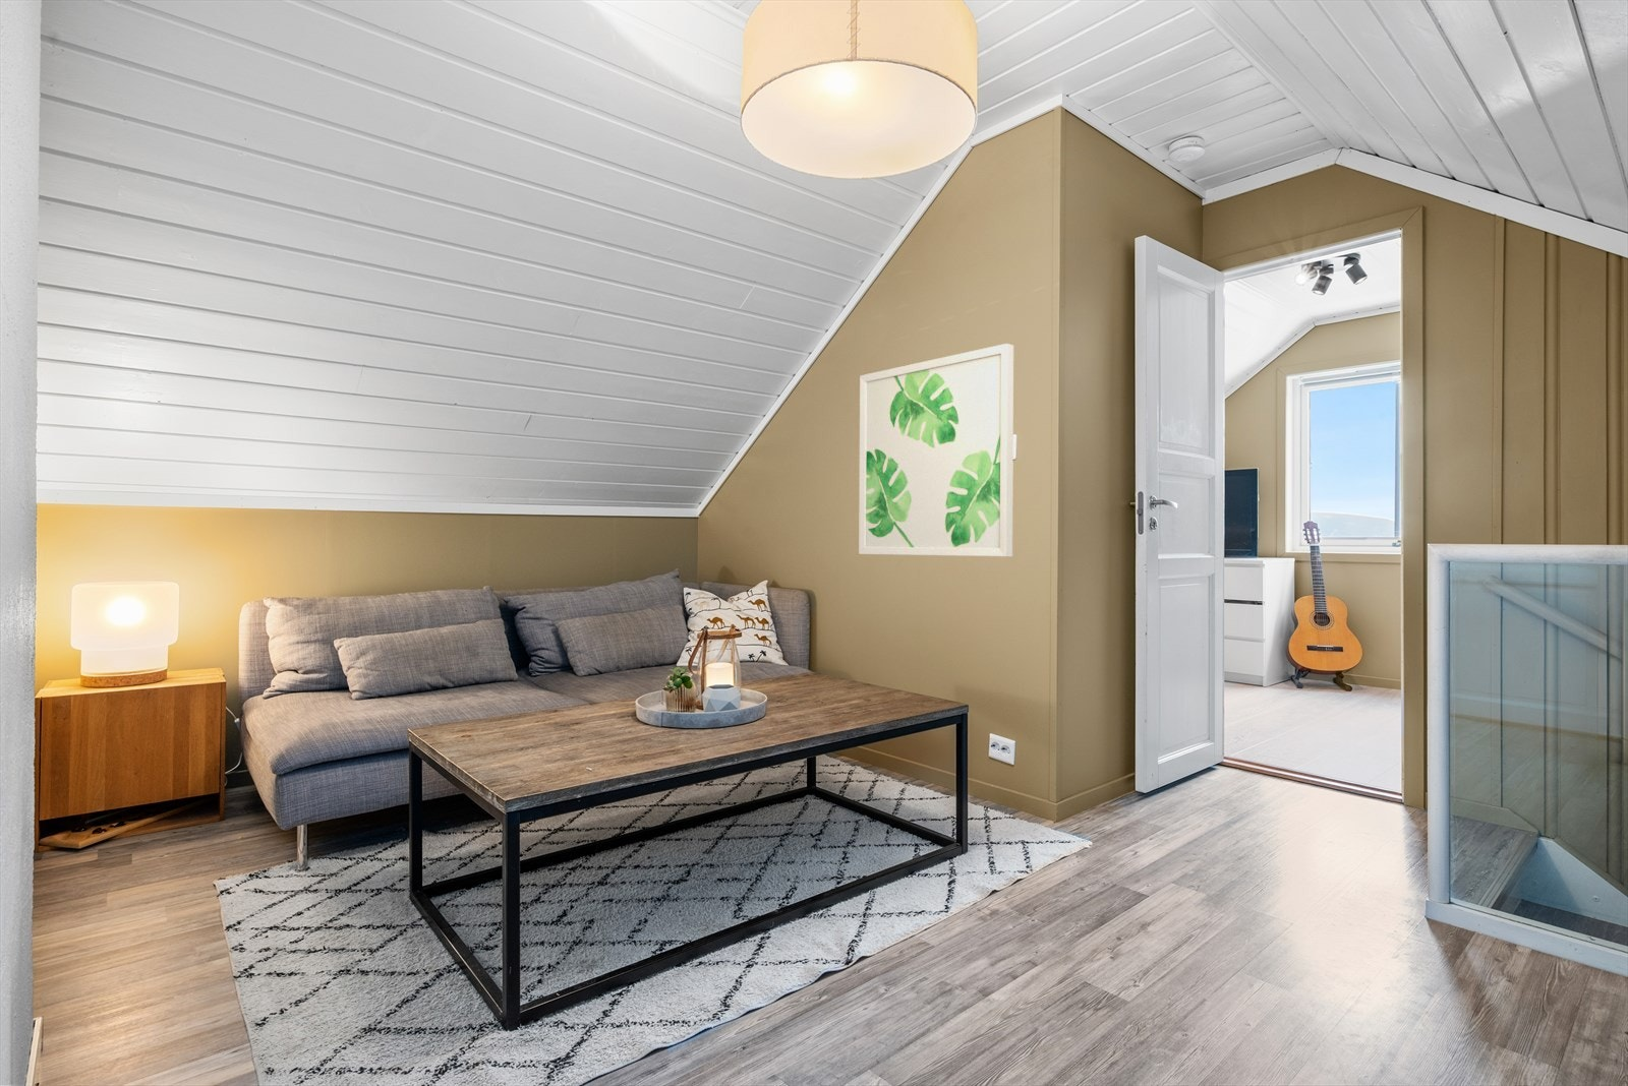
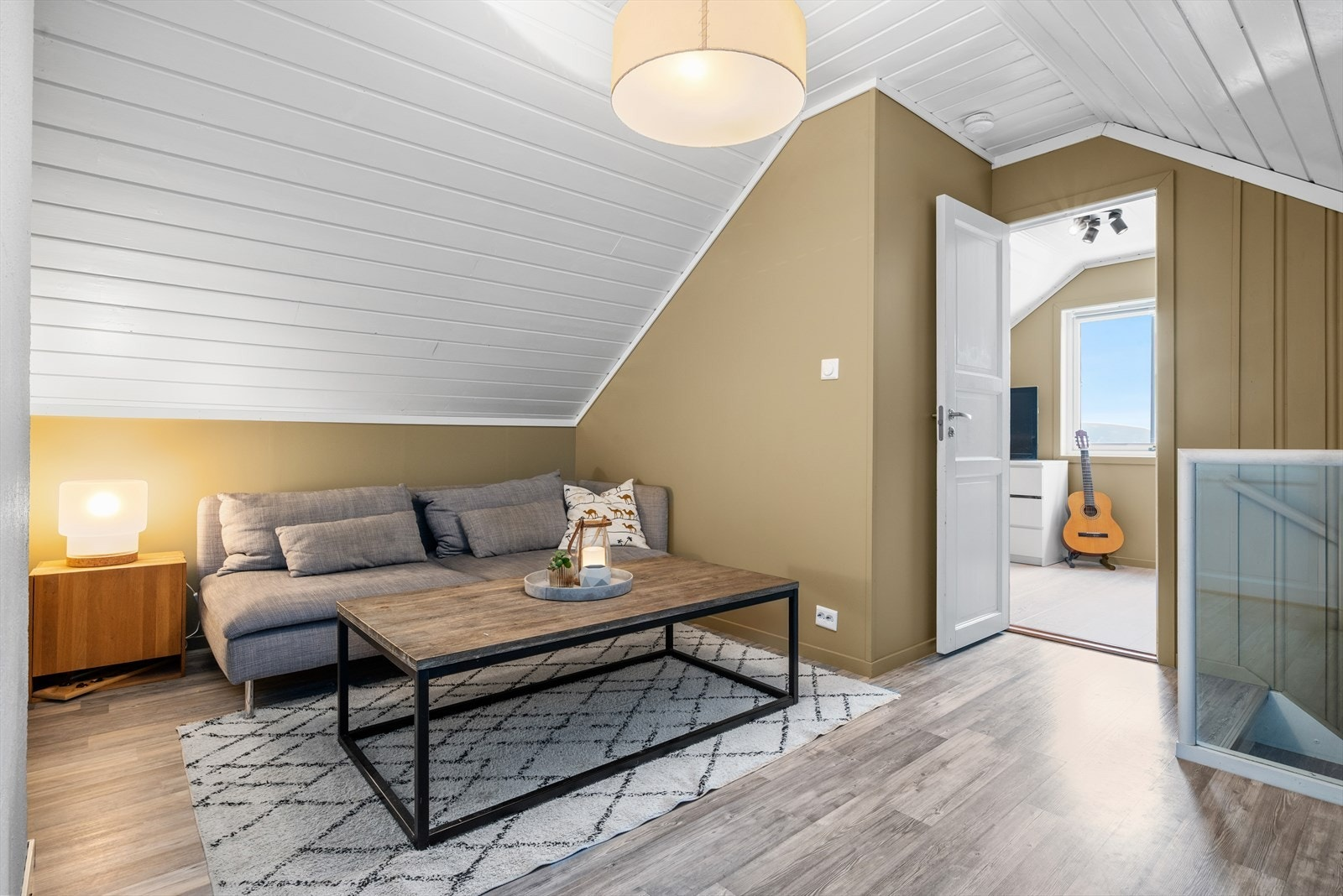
- wall art [858,343,1015,558]
